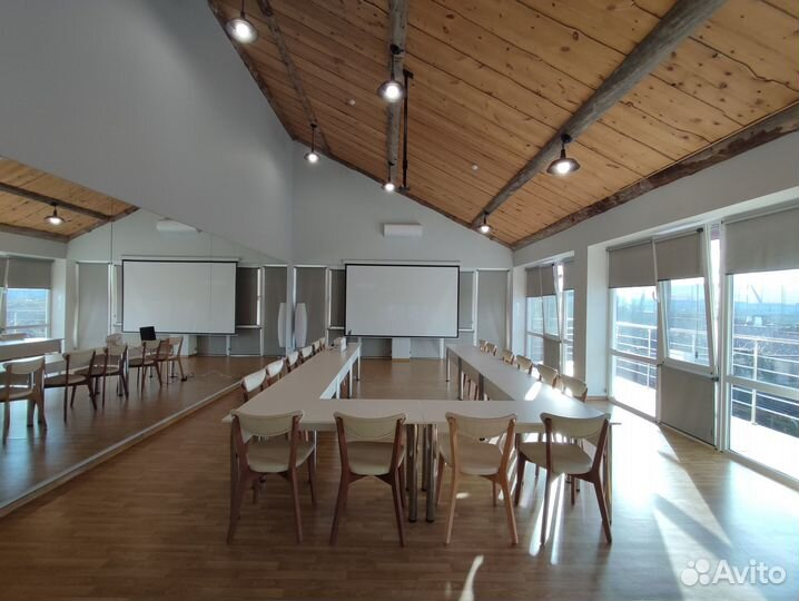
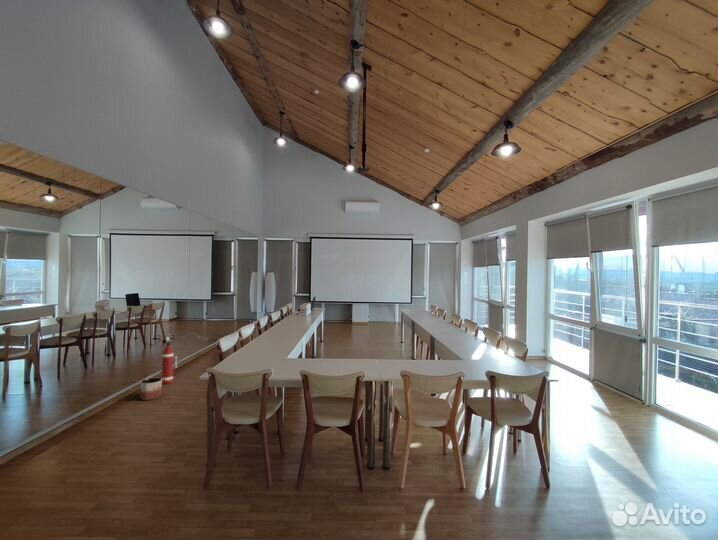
+ planter [139,377,163,401]
+ fire extinguisher [160,333,179,385]
